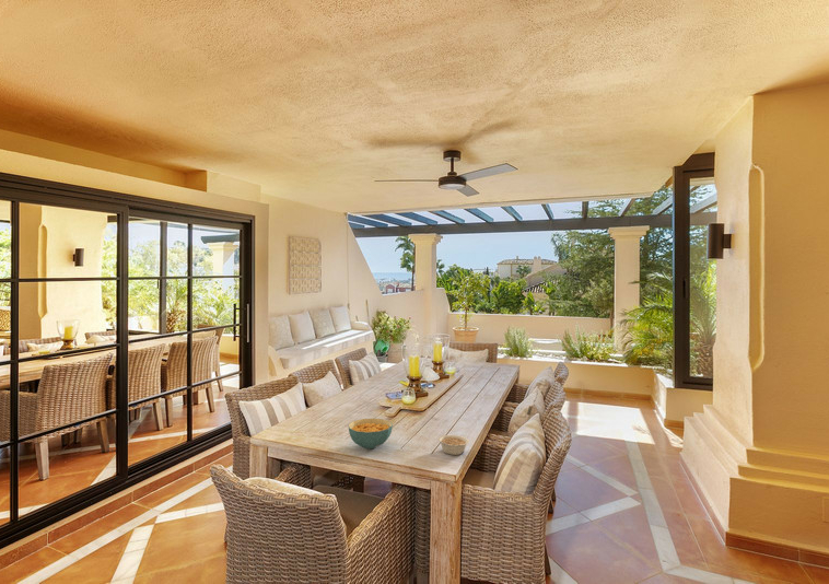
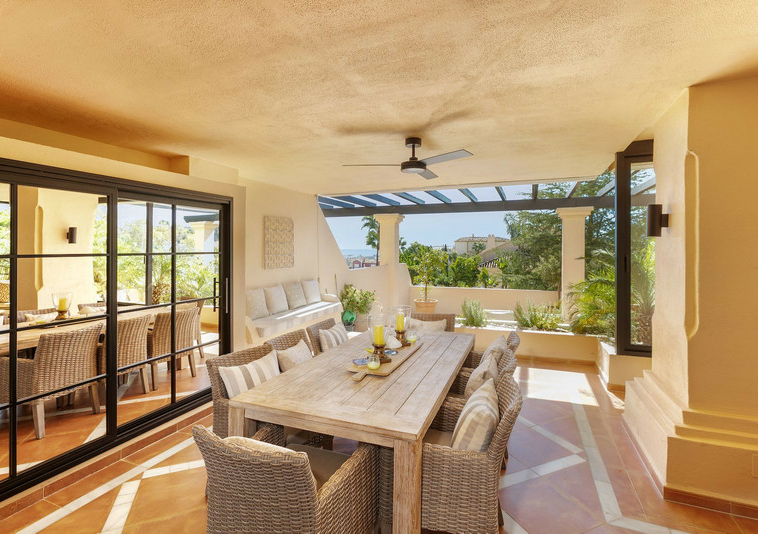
- cereal bowl [347,417,394,451]
- legume [437,434,470,456]
